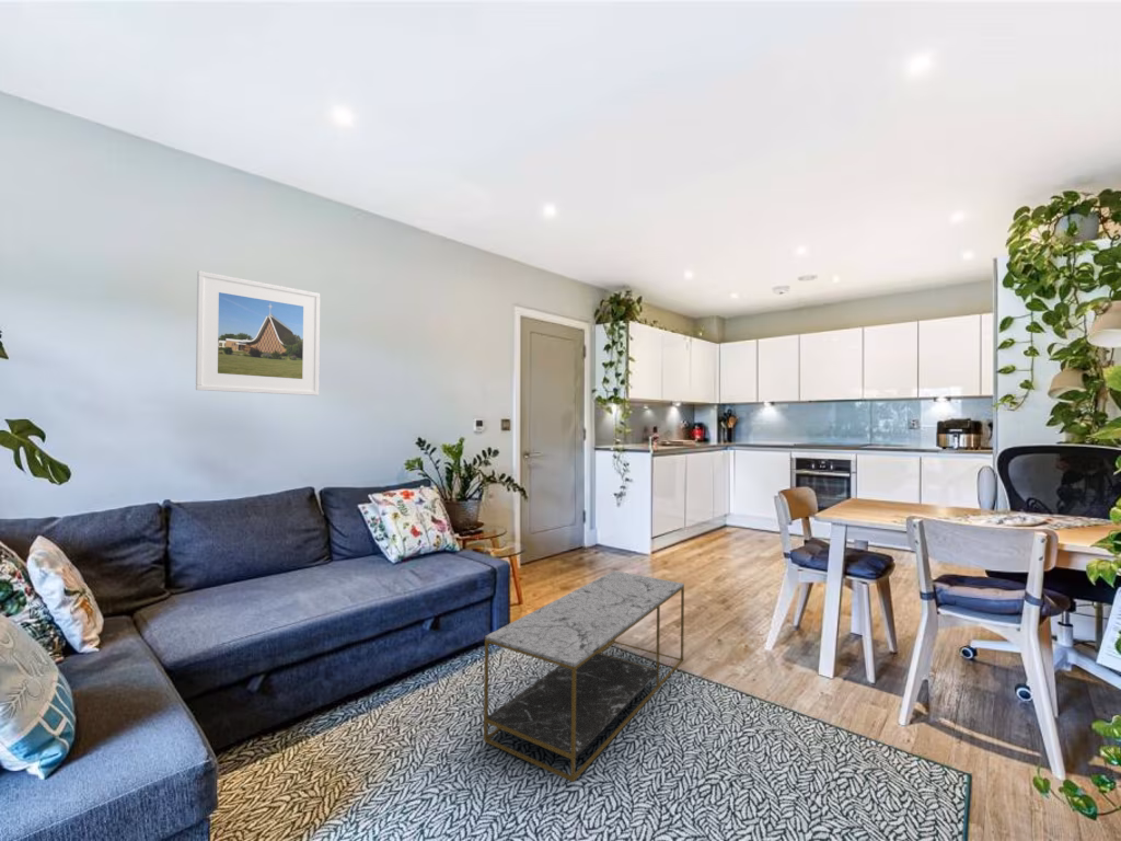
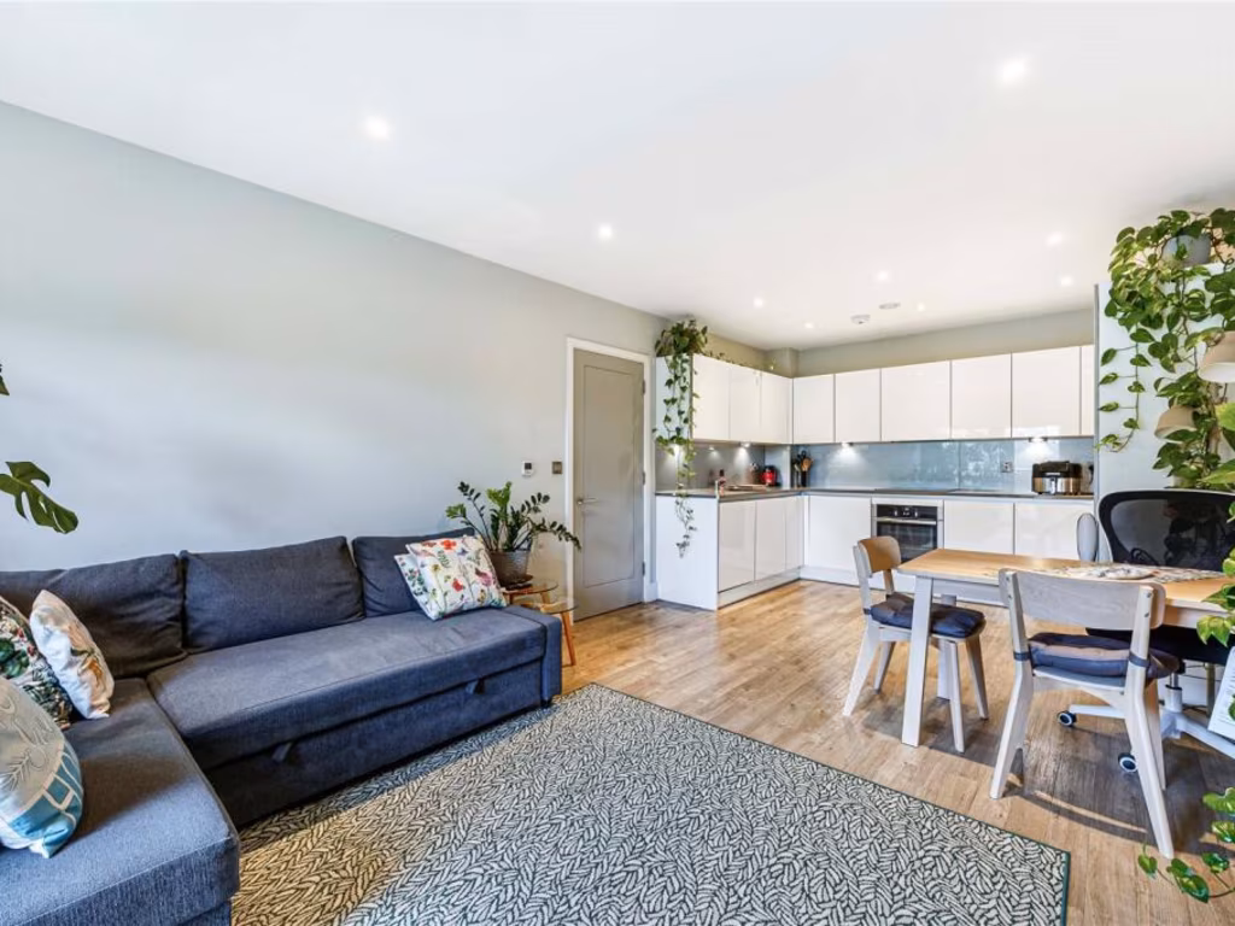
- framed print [195,269,321,396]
- coffee table [483,569,685,783]
